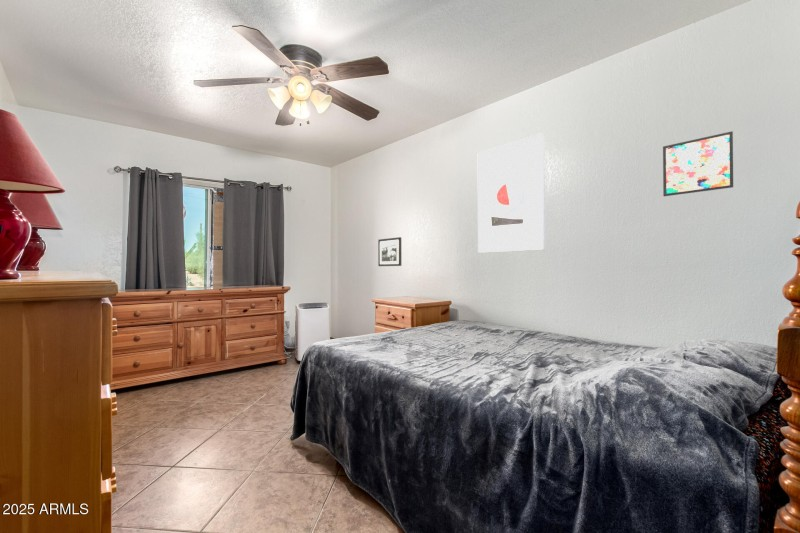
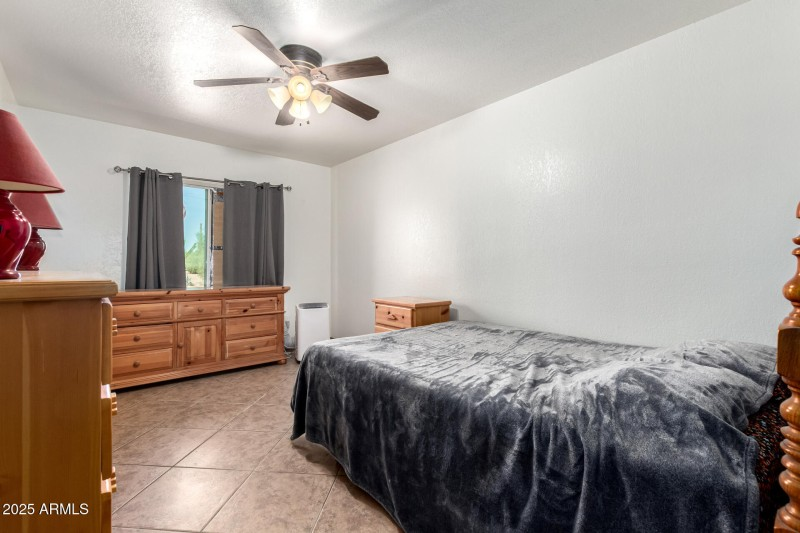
- wall art [477,132,546,254]
- wall art [662,130,734,197]
- picture frame [377,236,402,267]
